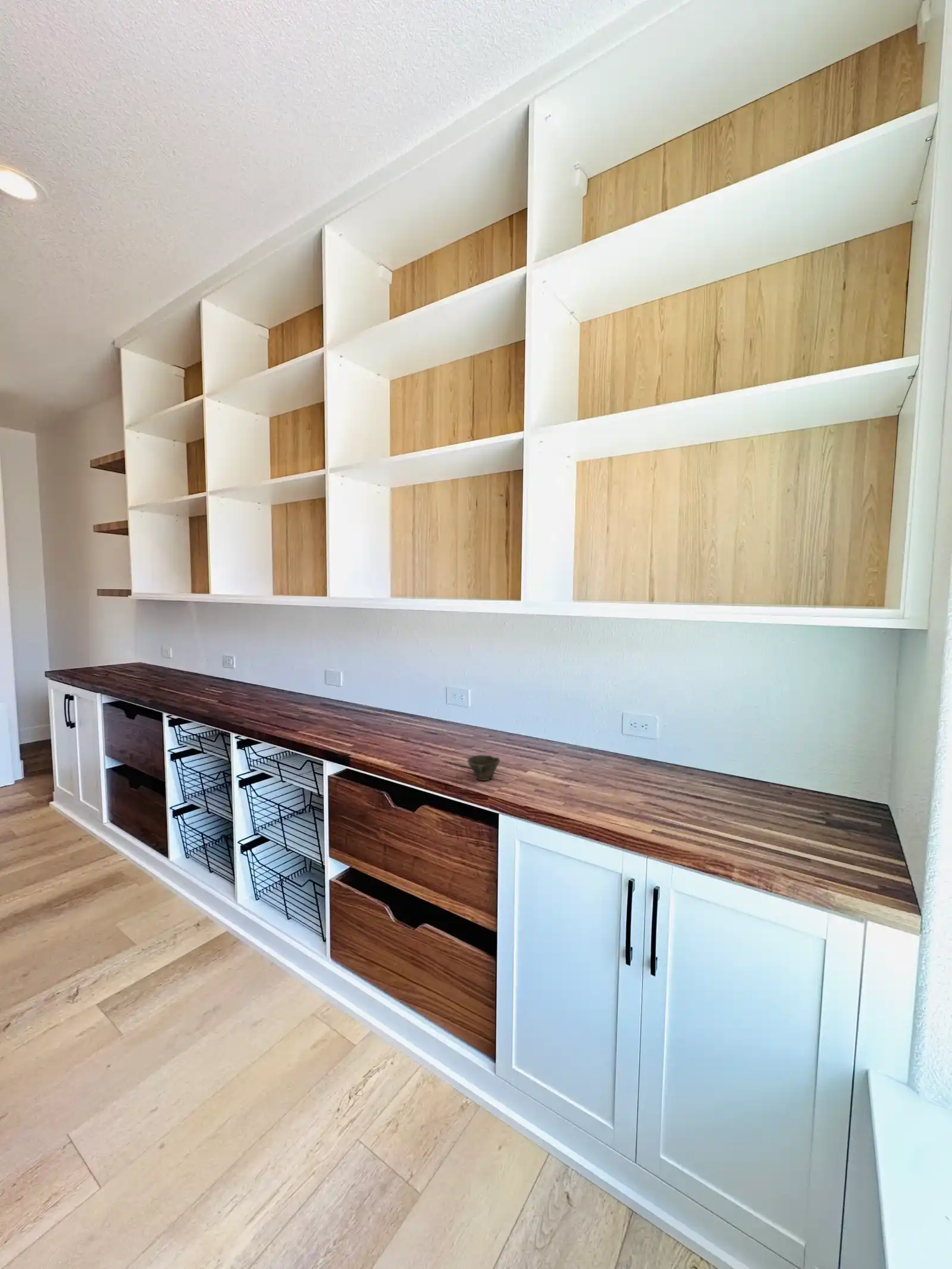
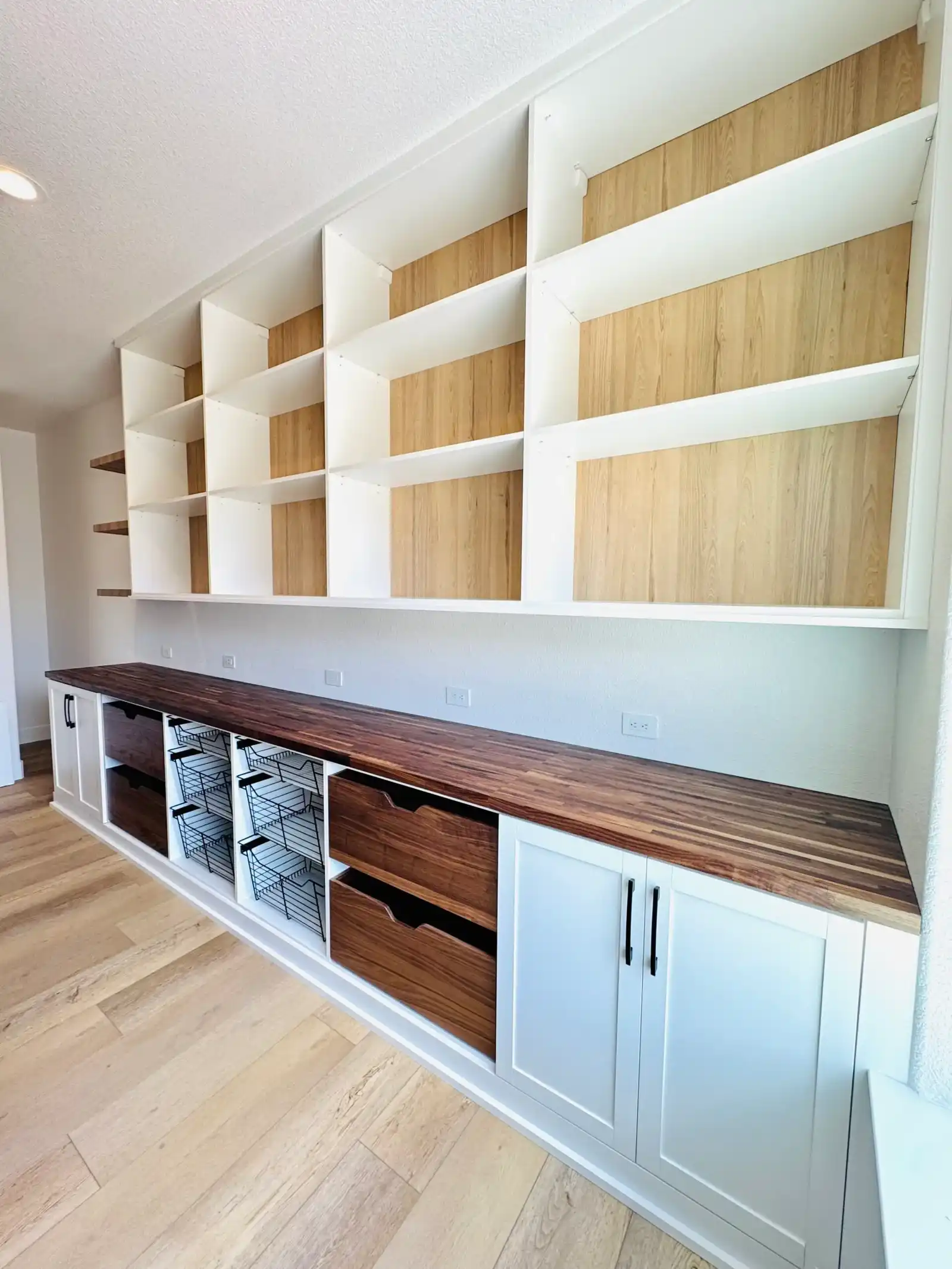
- cup [466,754,501,781]
